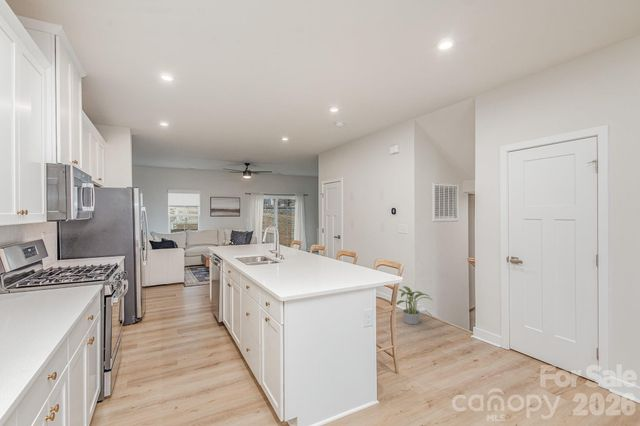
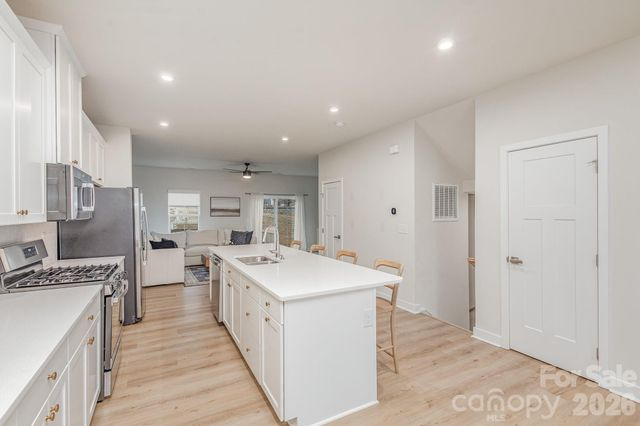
- potted plant [396,285,433,325]
